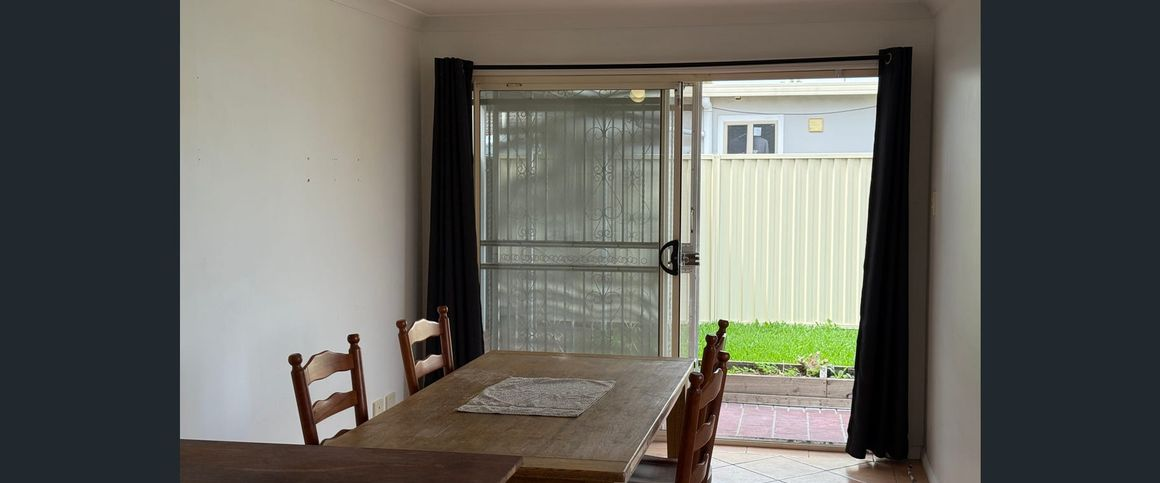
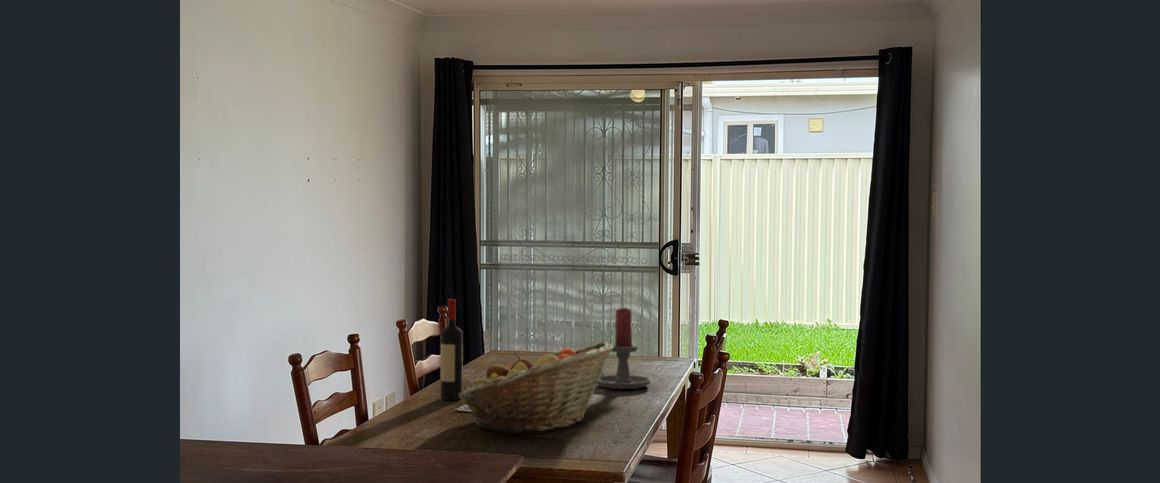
+ wine bottle [440,298,464,401]
+ fruit basket [459,341,613,434]
+ candle holder [597,307,652,390]
